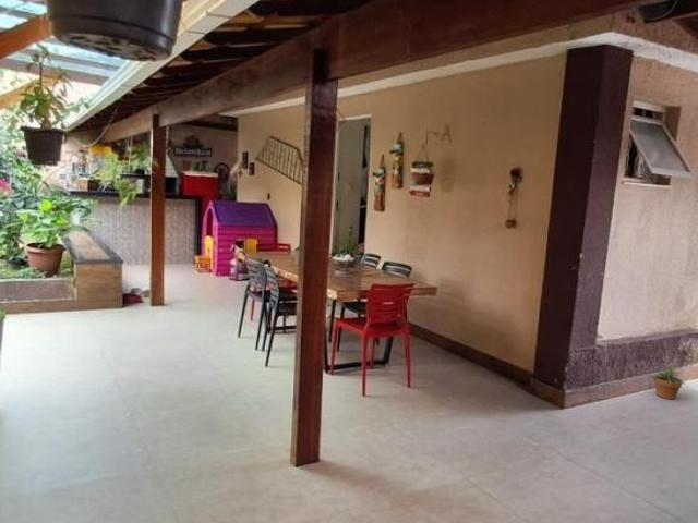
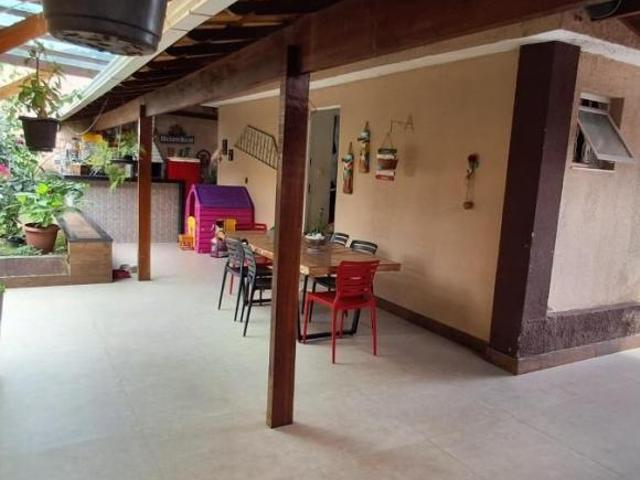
- potted plant [648,362,688,400]
